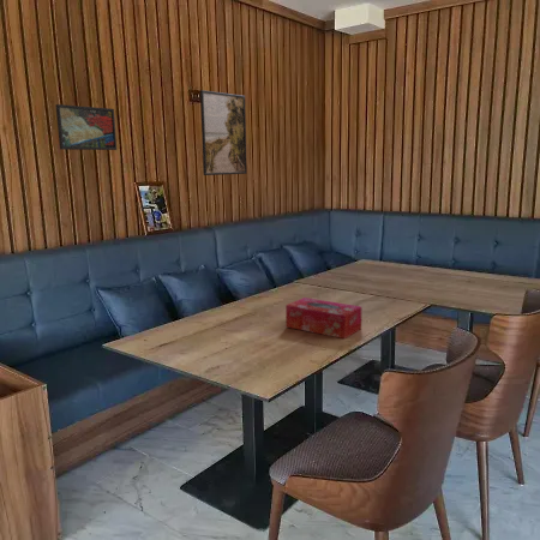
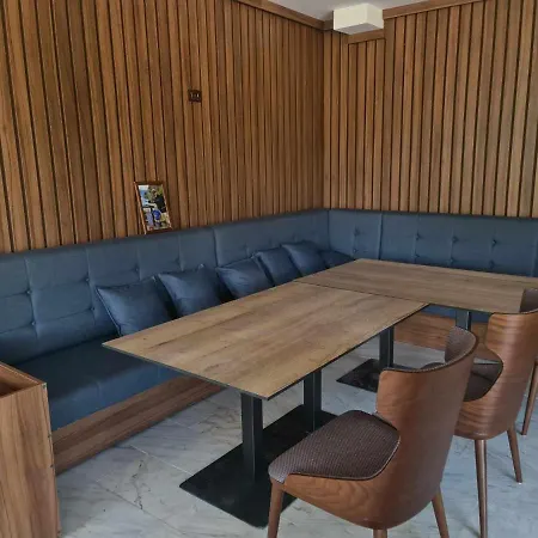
- tissue box [284,296,364,340]
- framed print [54,103,118,151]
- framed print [199,89,248,176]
